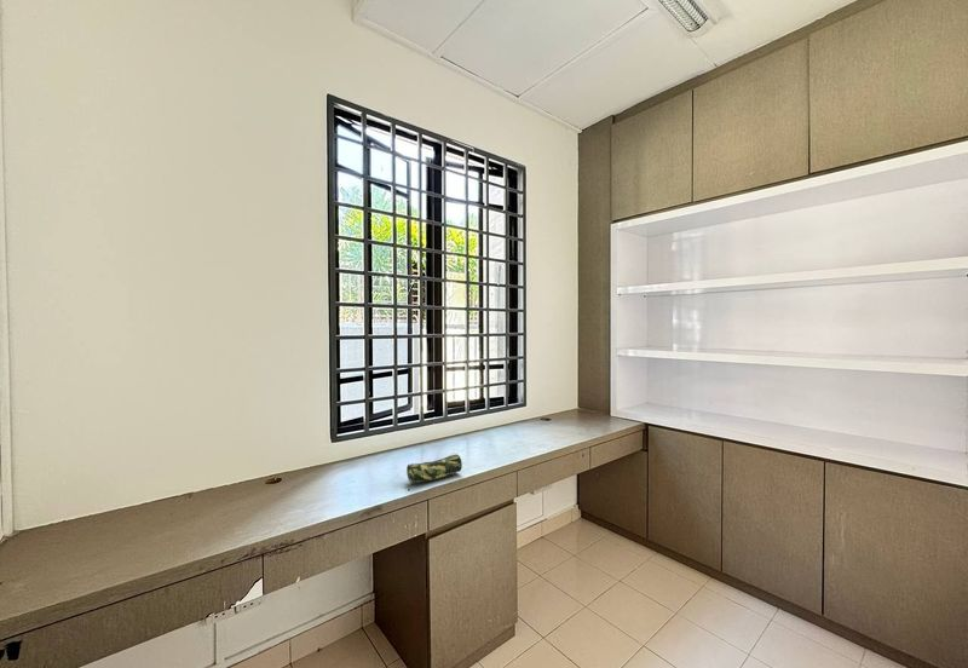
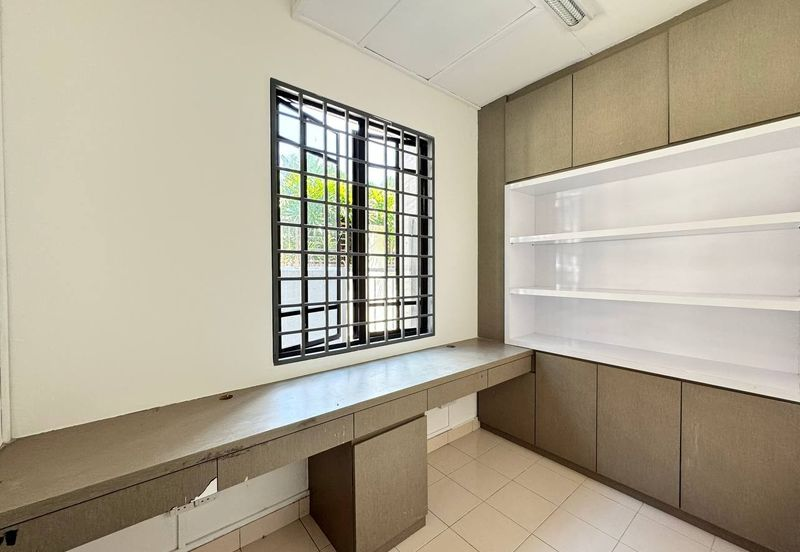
- pencil case [405,453,463,484]
